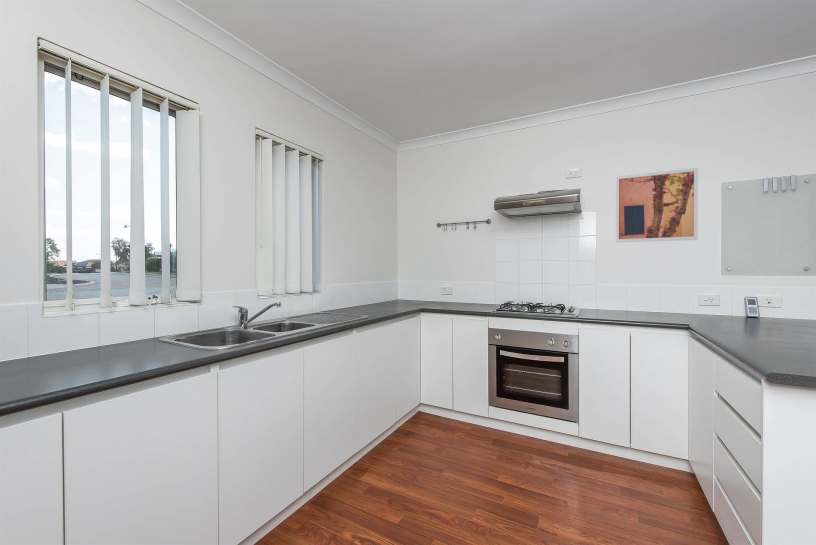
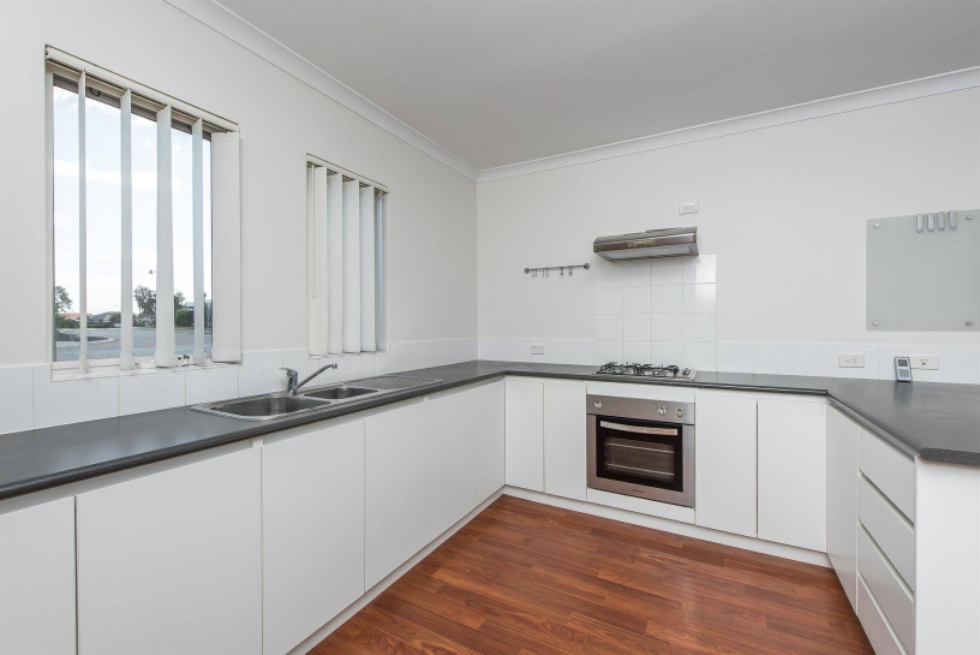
- wall art [615,167,699,243]
